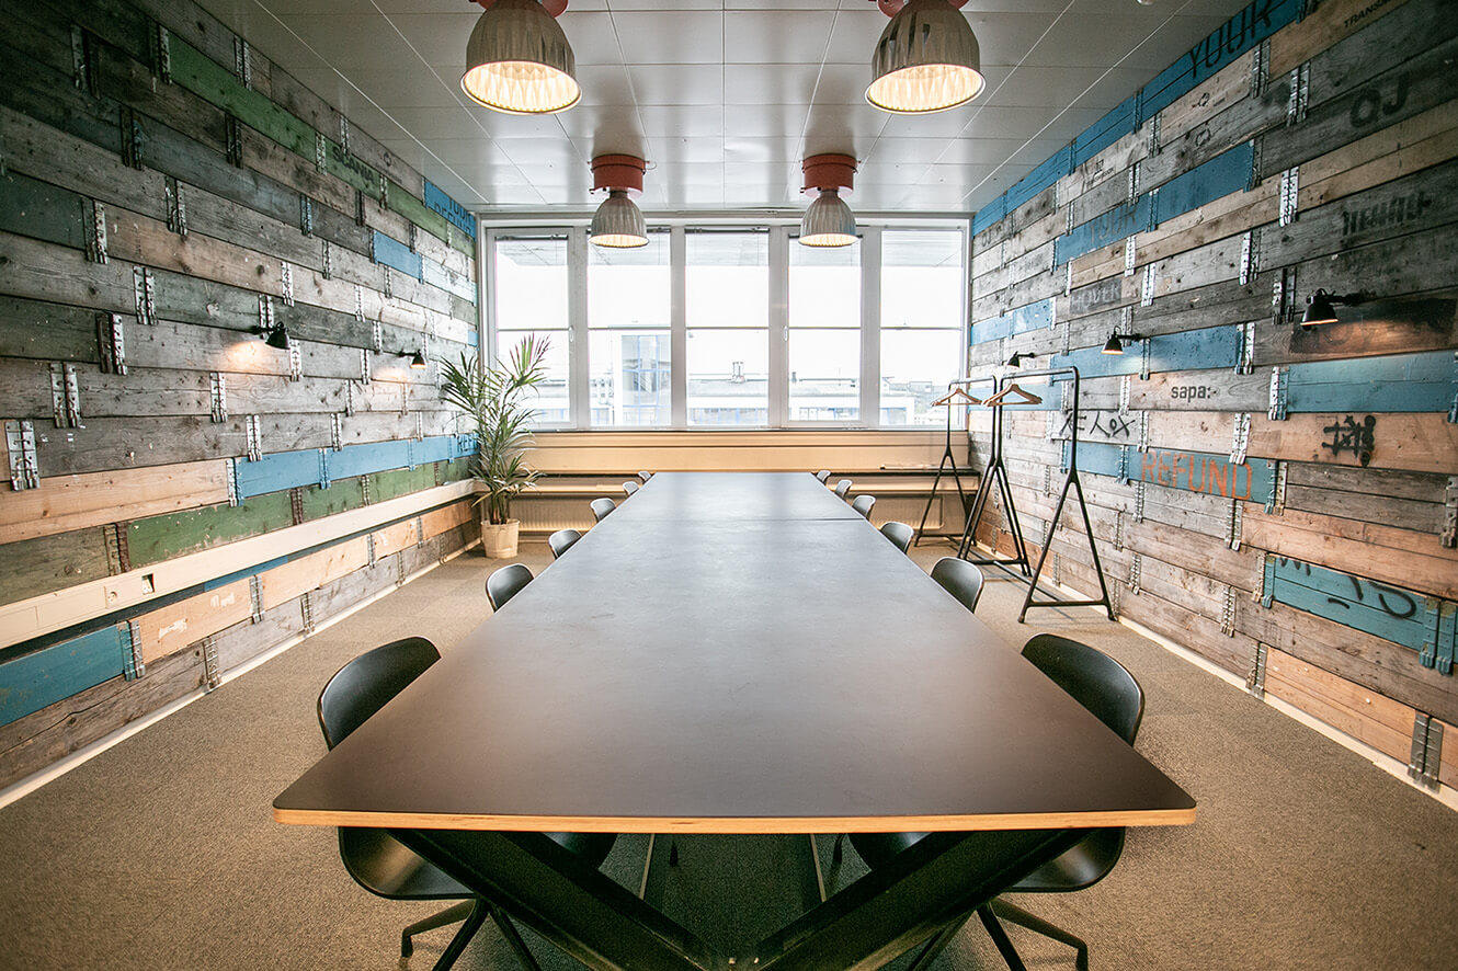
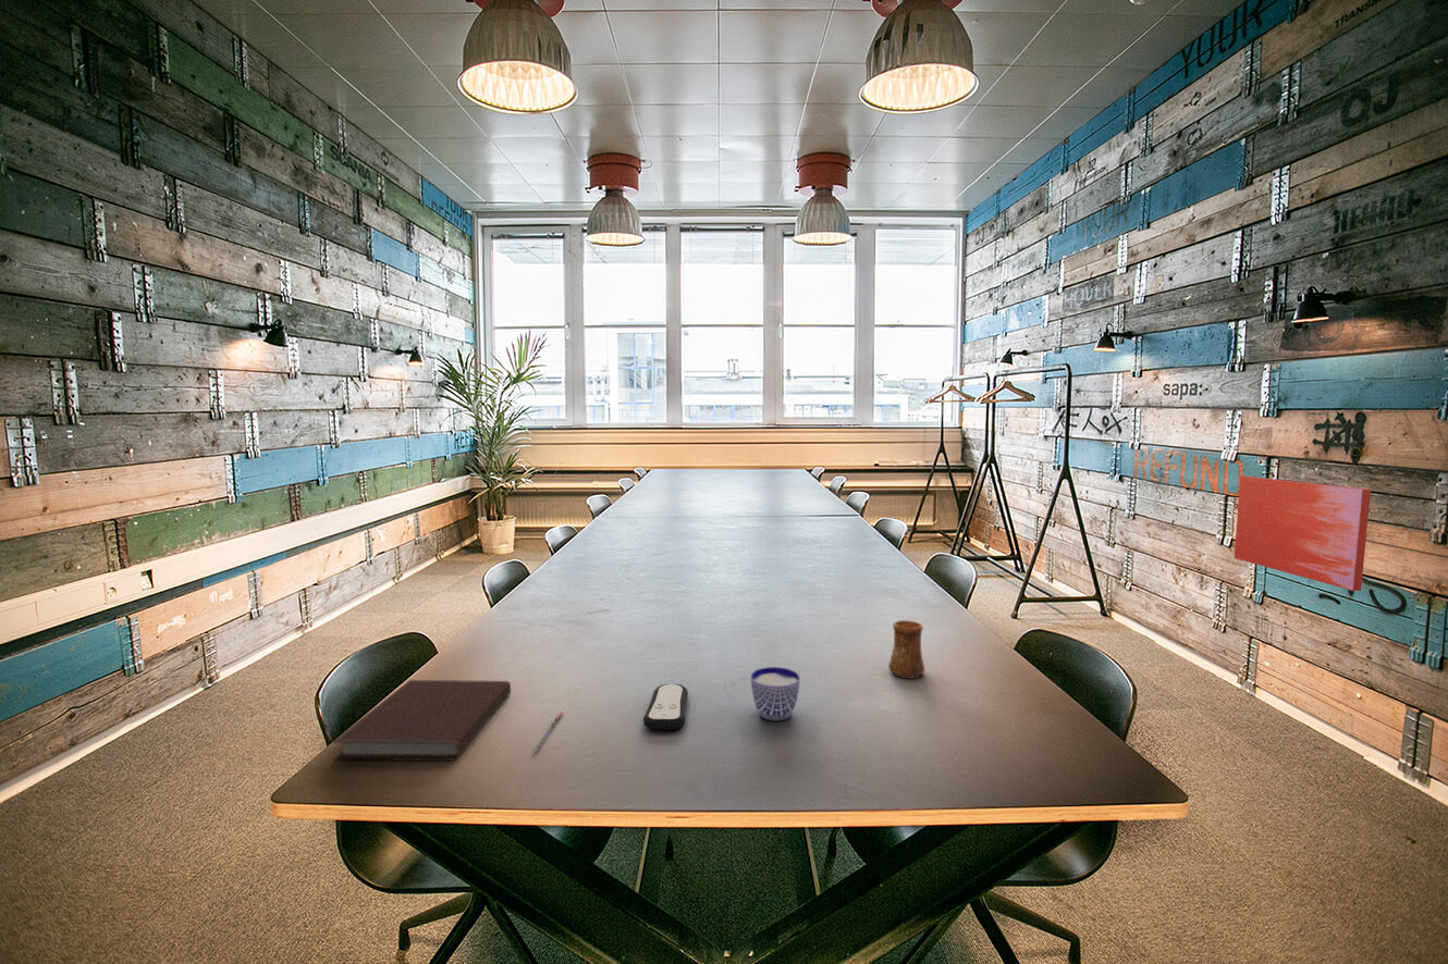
+ wall art [1234,475,1372,592]
+ remote control [642,683,689,731]
+ cup [750,666,801,721]
+ notebook [332,679,512,762]
+ cup [887,619,925,680]
+ pen [532,710,565,753]
